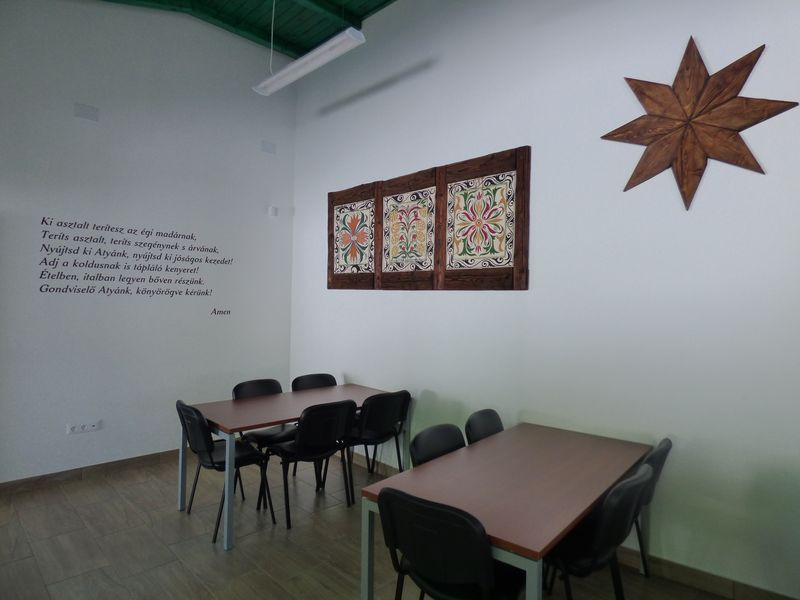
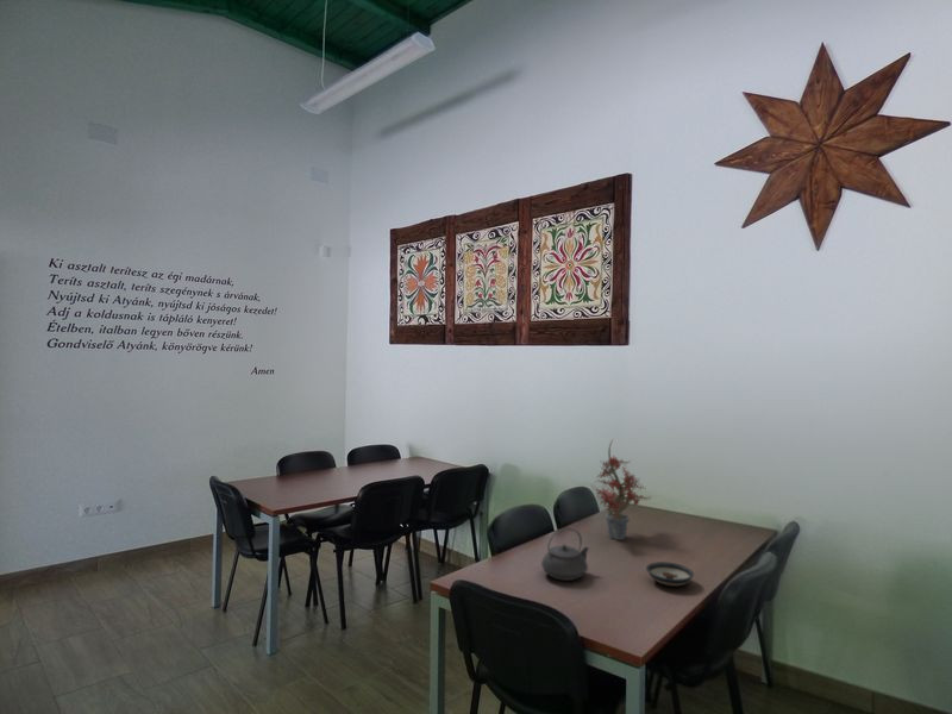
+ potted plant [589,439,653,540]
+ saucer [645,560,695,587]
+ teapot [540,527,590,582]
